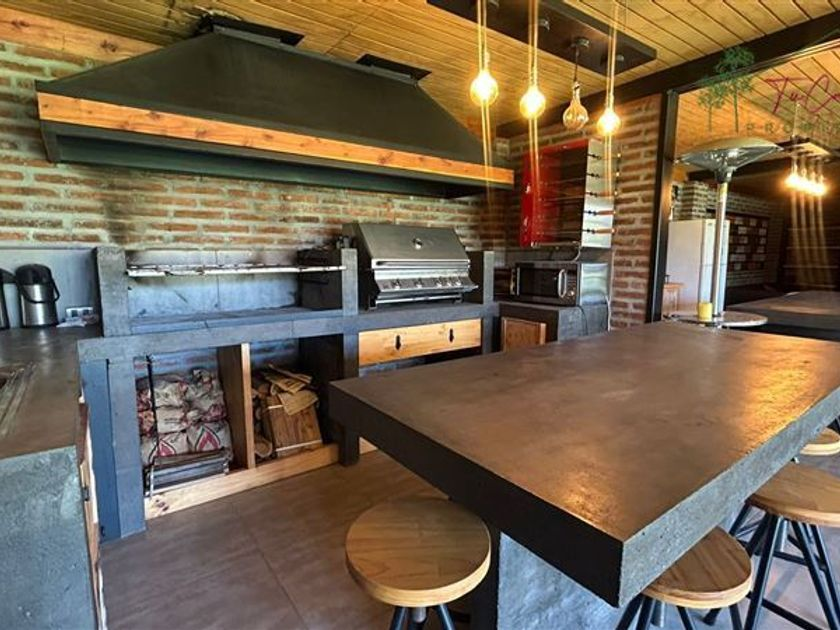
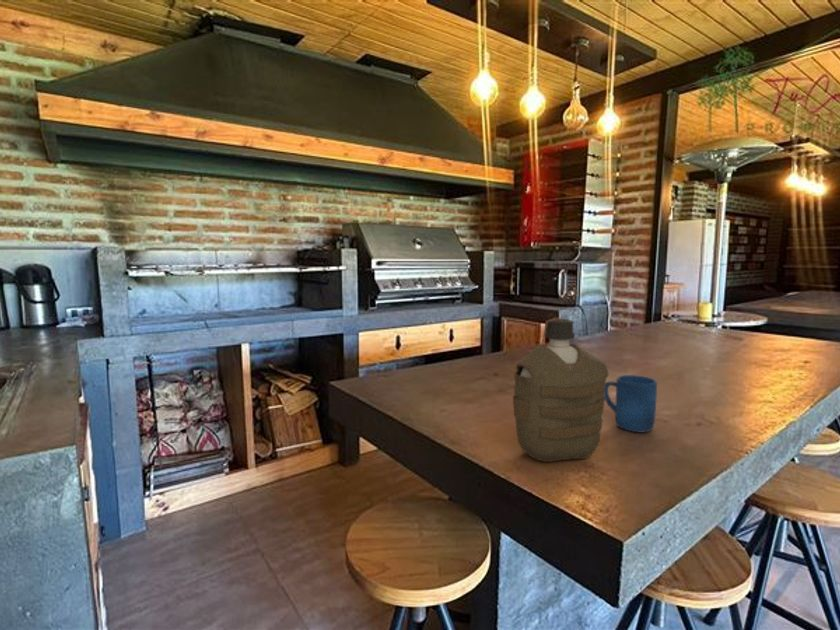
+ water bottle [512,316,610,463]
+ mug [604,374,658,433]
